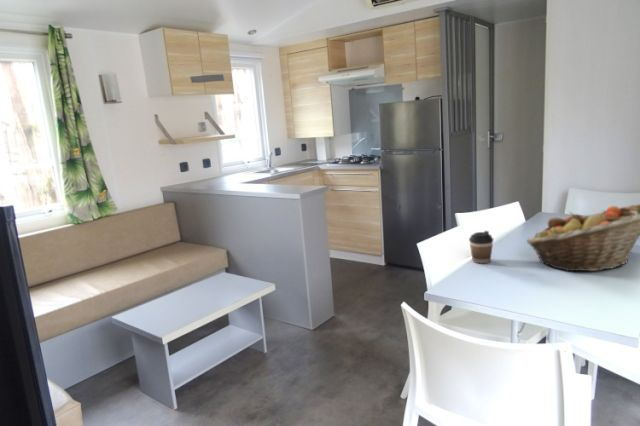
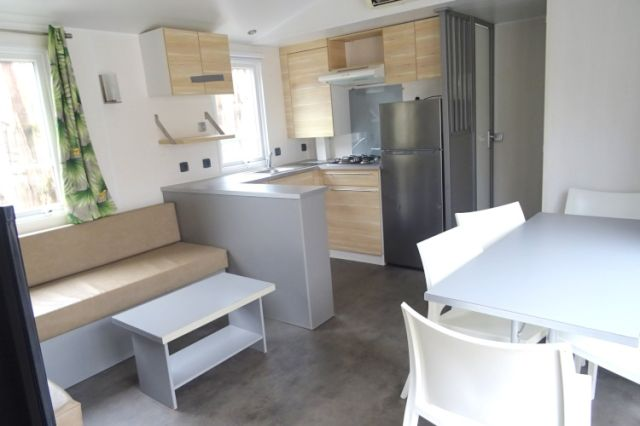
- coffee cup [468,230,494,264]
- fruit basket [526,203,640,272]
